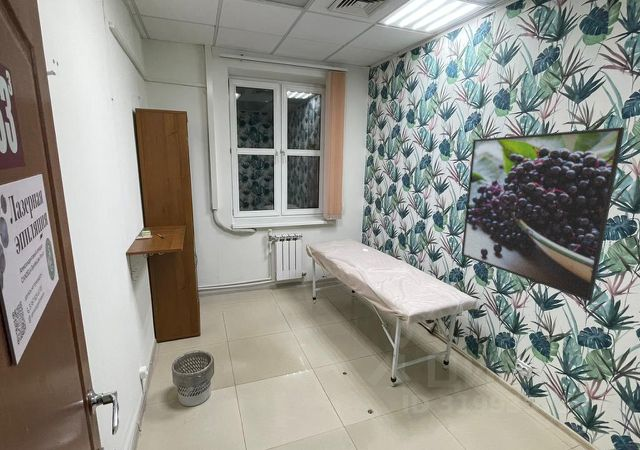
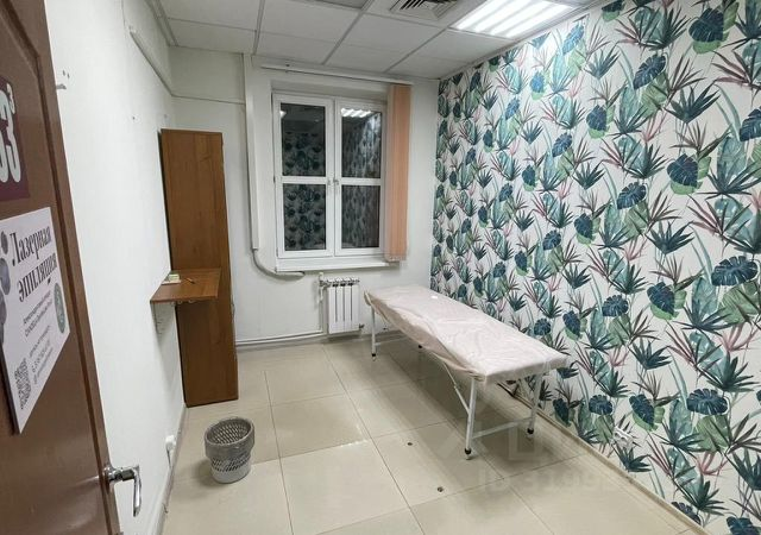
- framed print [461,126,626,302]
